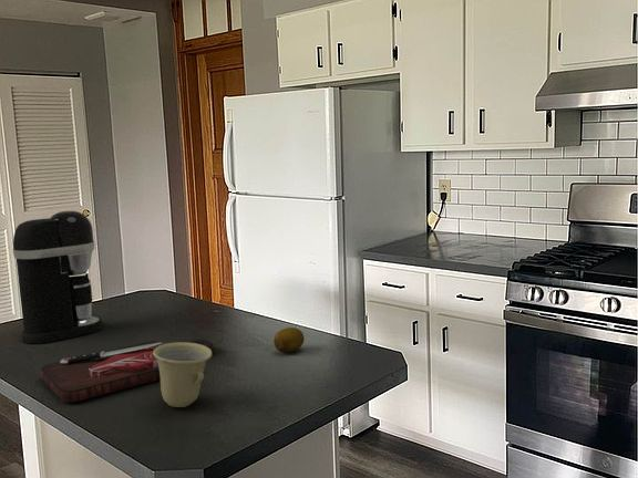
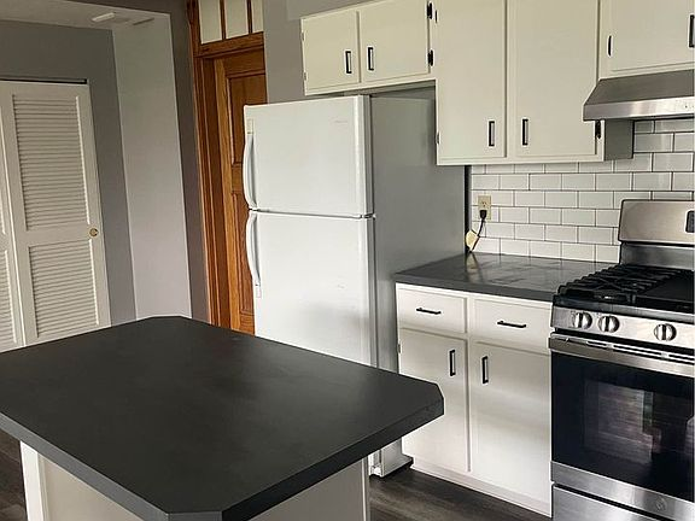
- fruit [272,326,306,353]
- cup [153,341,214,408]
- coffee maker [12,210,104,344]
- cutting board [39,339,216,403]
